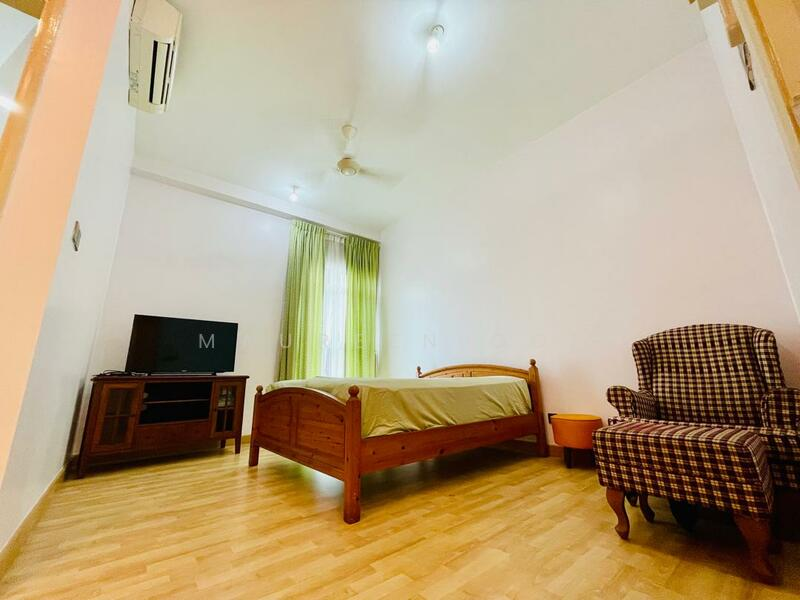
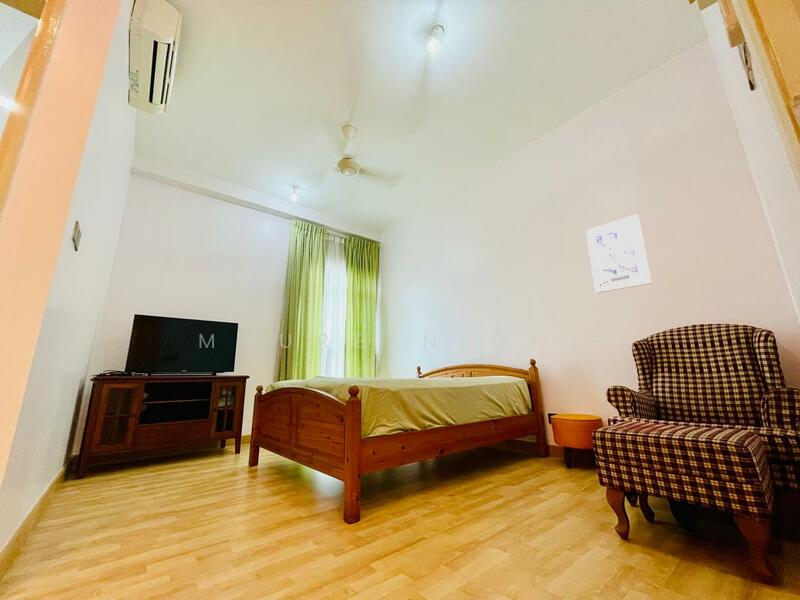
+ wall art [585,213,653,294]
